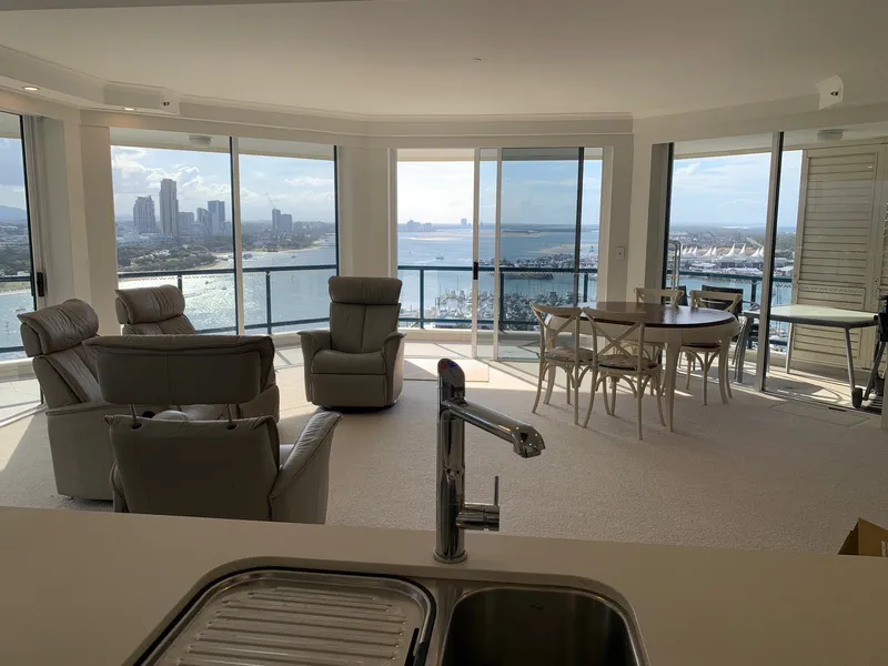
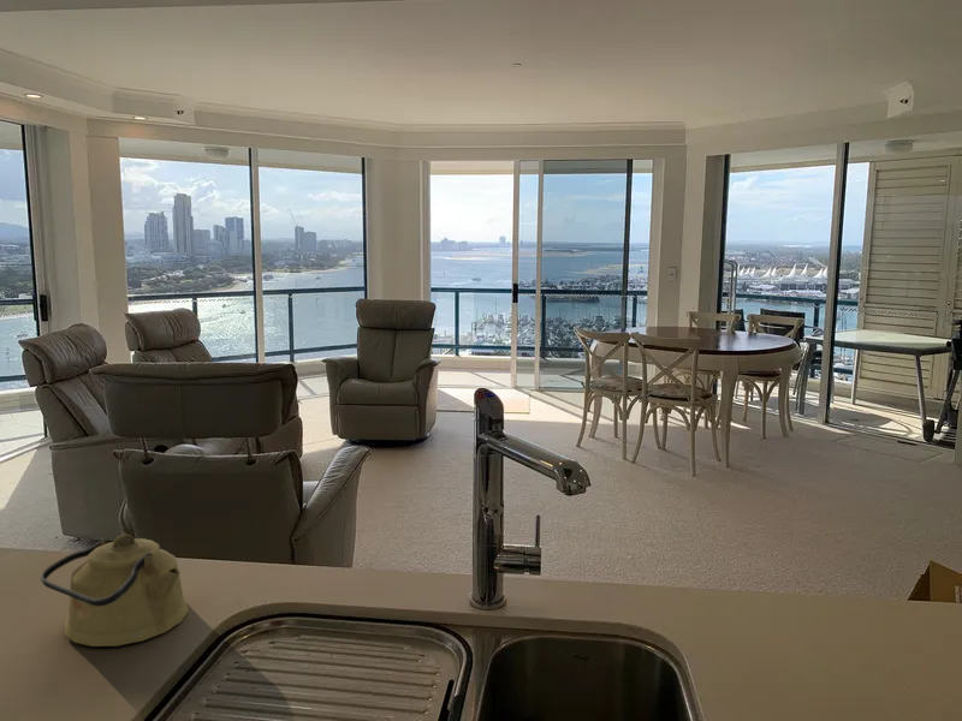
+ kettle [40,532,189,648]
